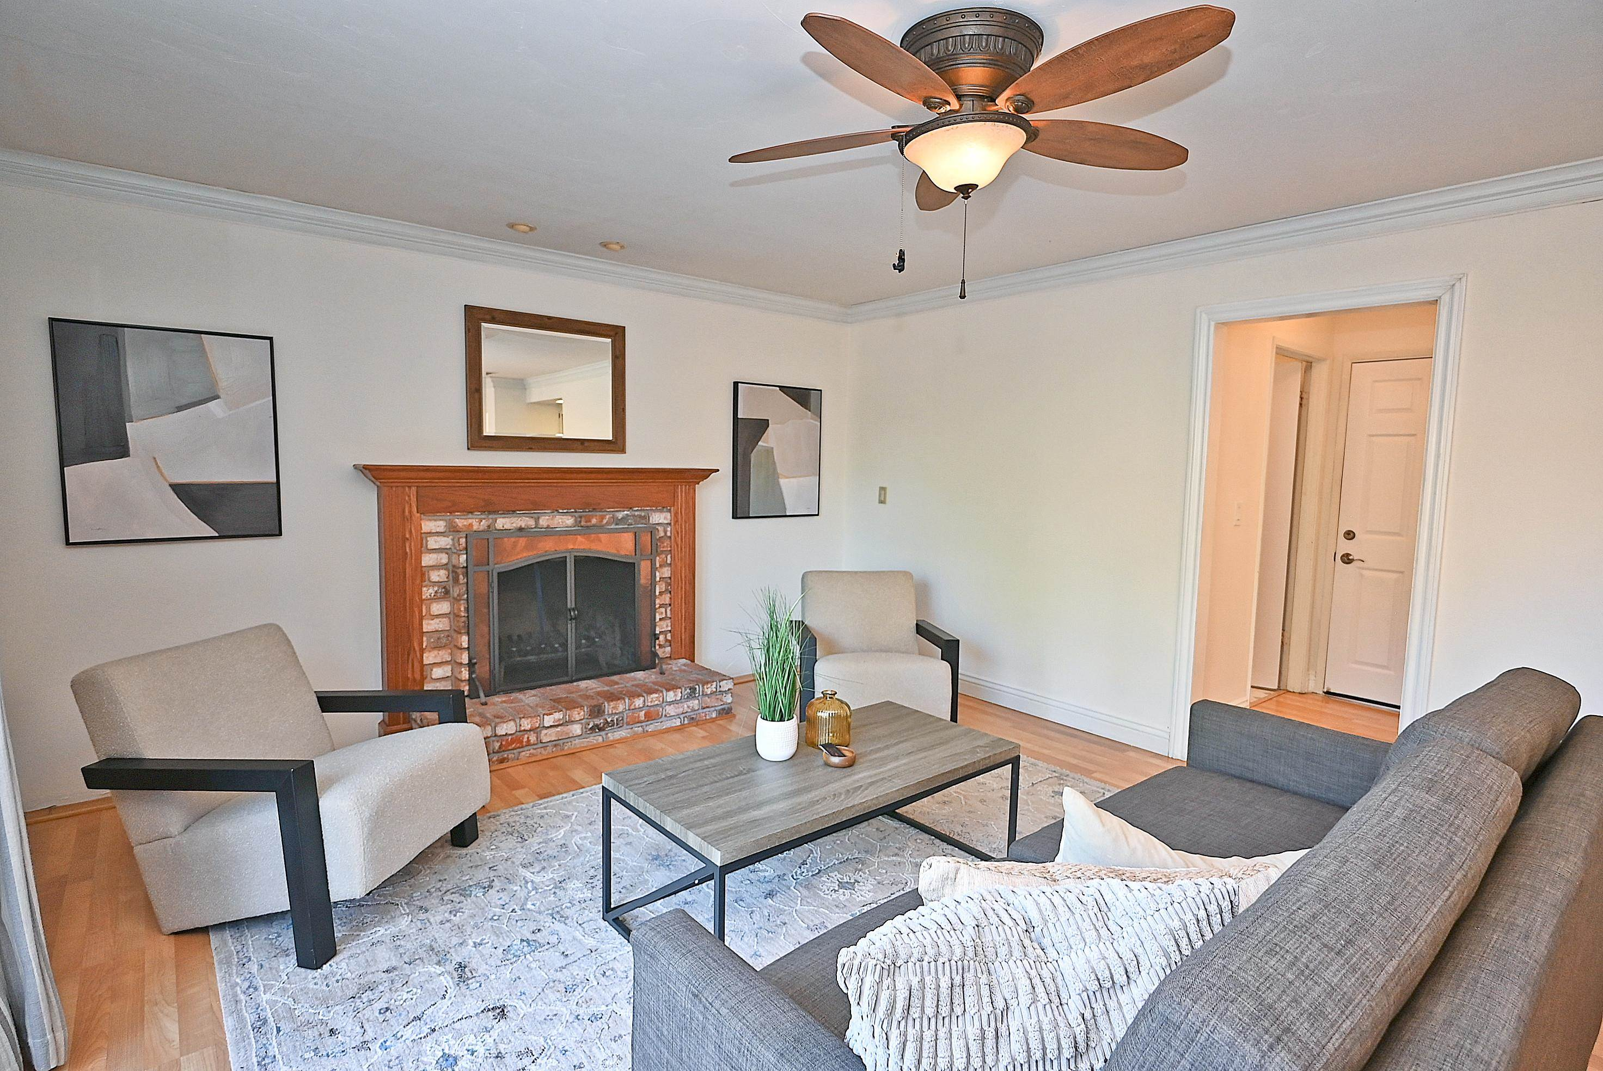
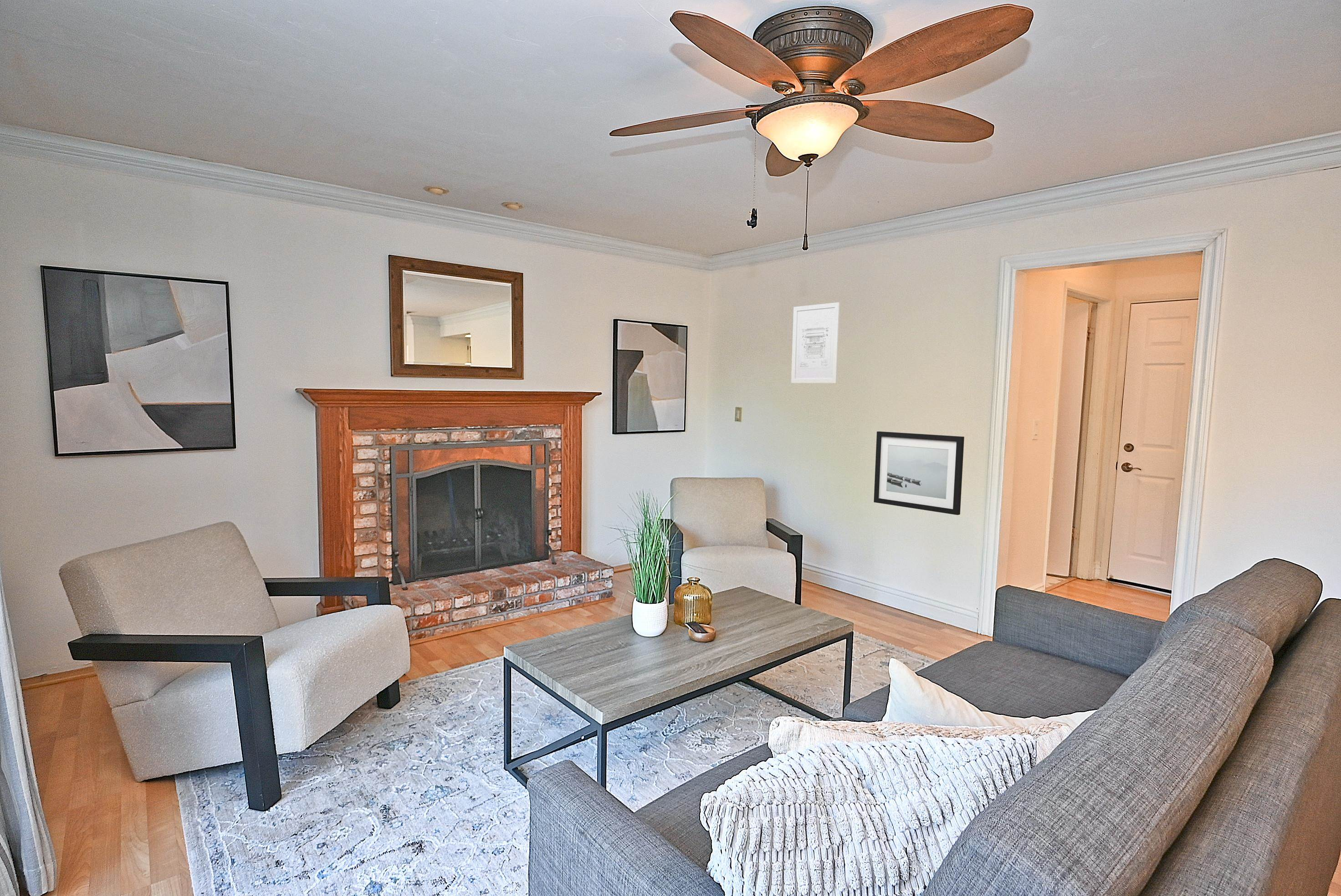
+ wall art [873,431,965,515]
+ wall art [791,302,840,383]
